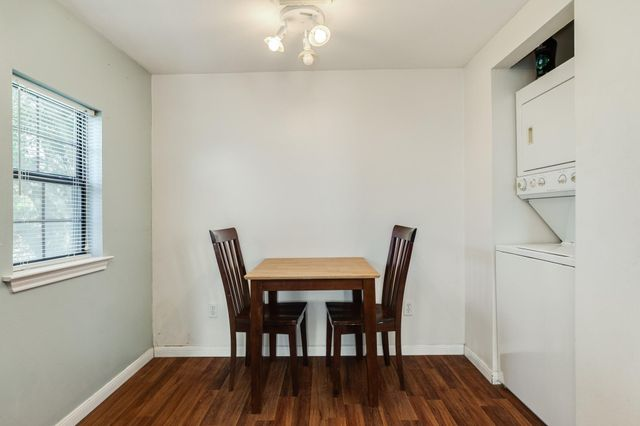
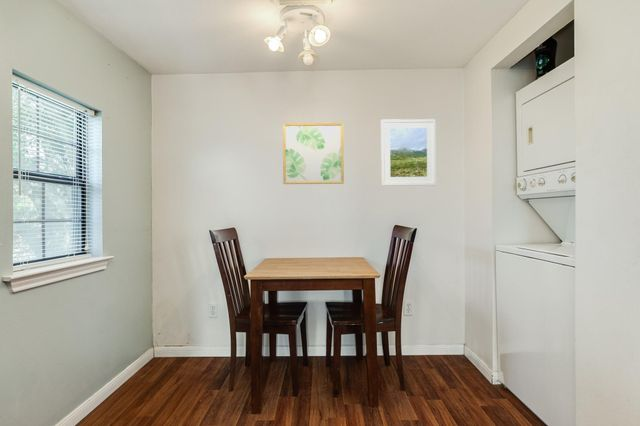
+ wall art [282,122,345,185]
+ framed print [380,118,437,187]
